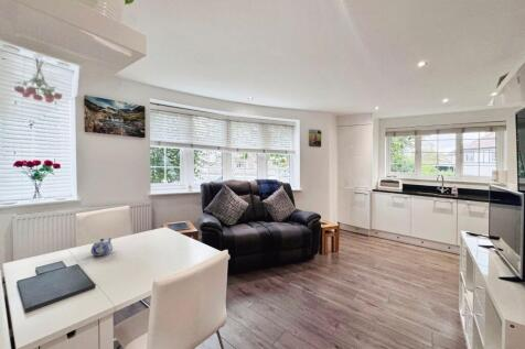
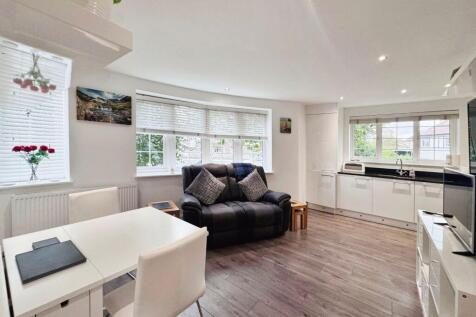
- teapot [89,237,114,257]
